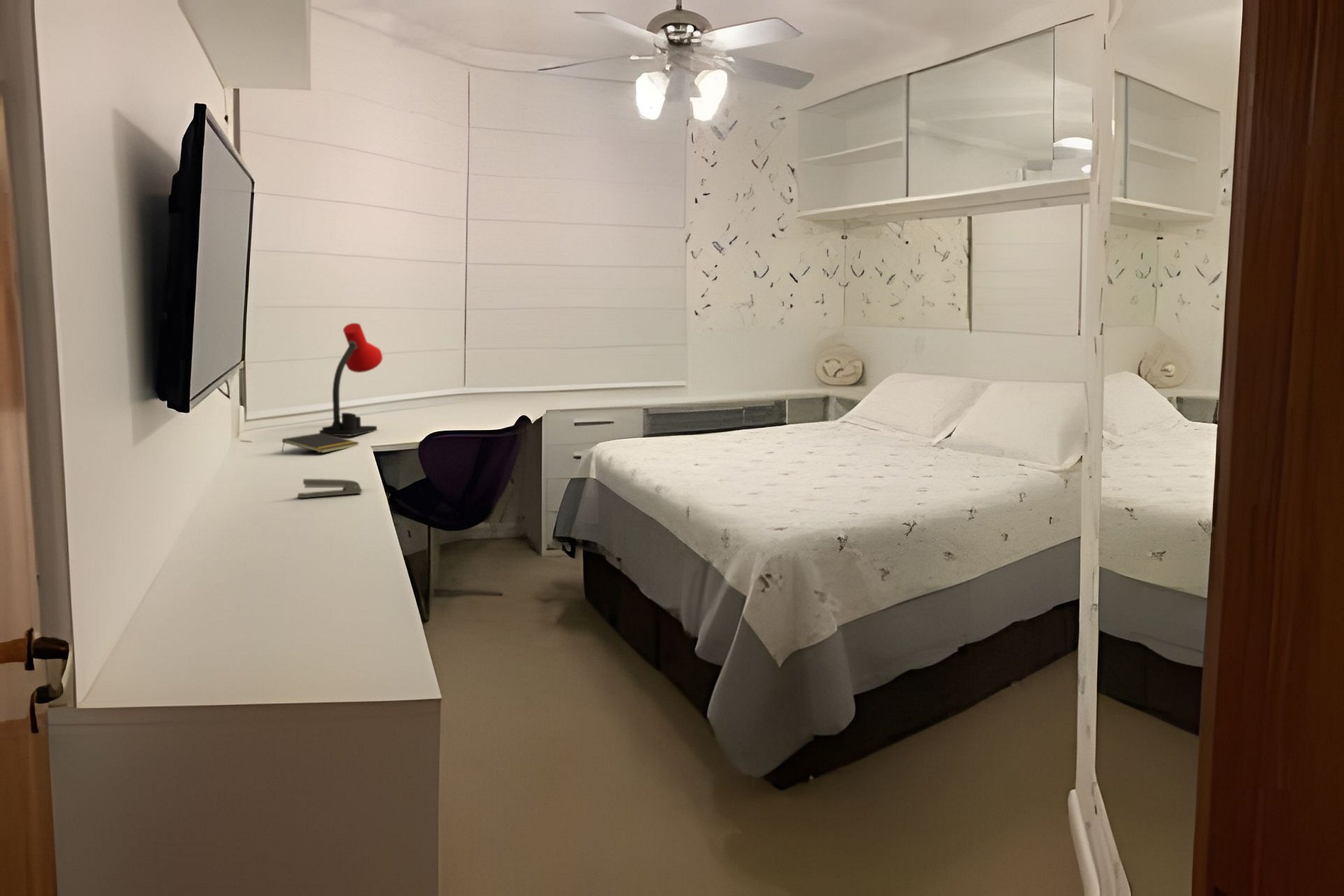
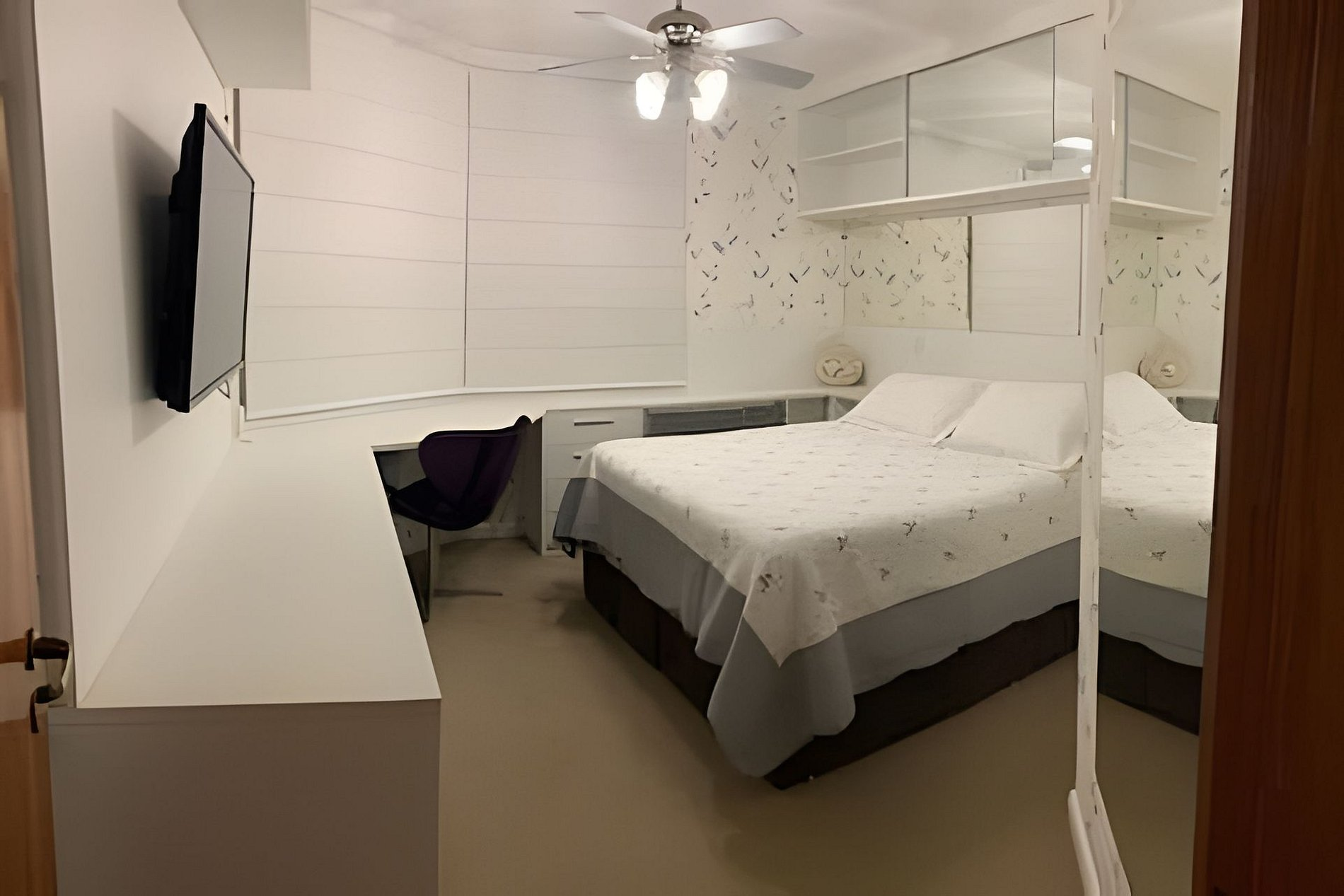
- stapler [297,478,363,499]
- desk lamp [318,322,383,436]
- notepad [282,432,360,453]
